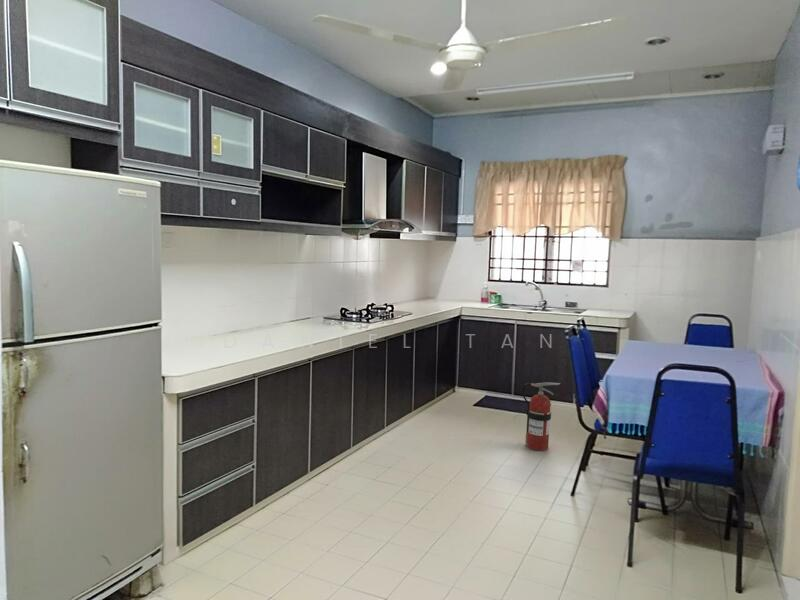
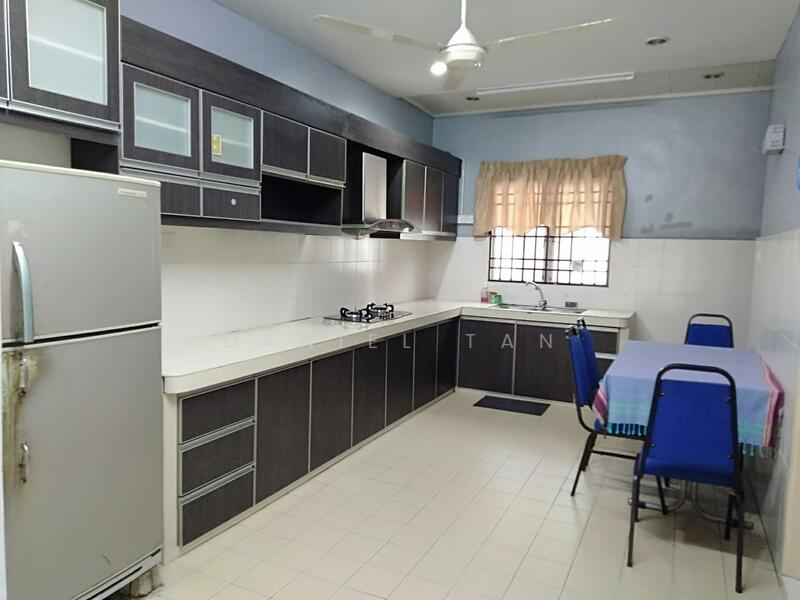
- fire extinguisher [521,381,561,452]
